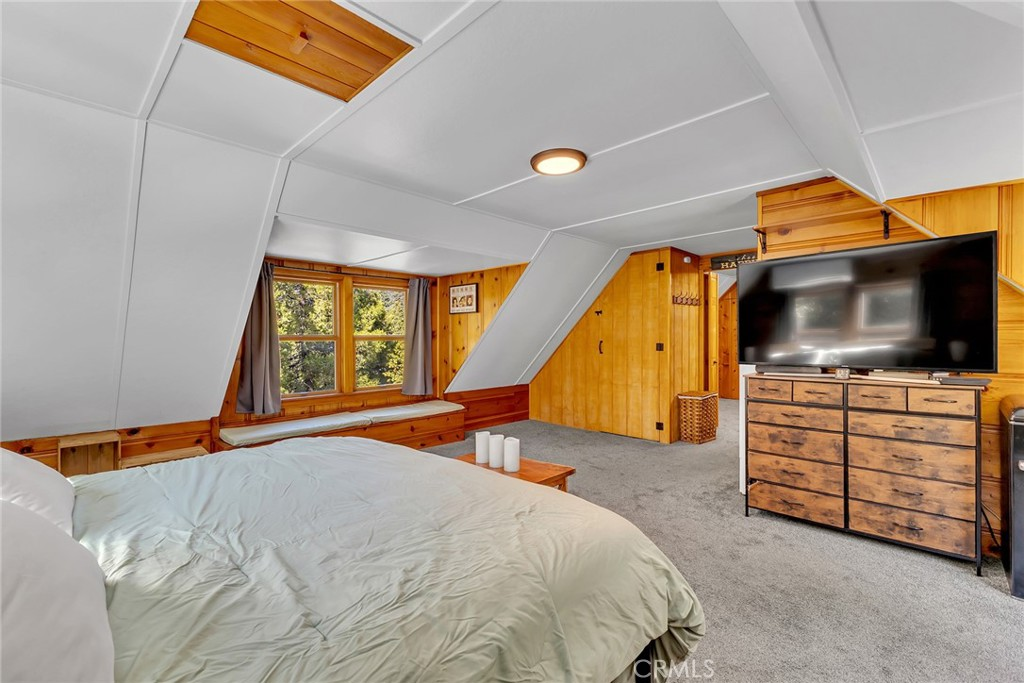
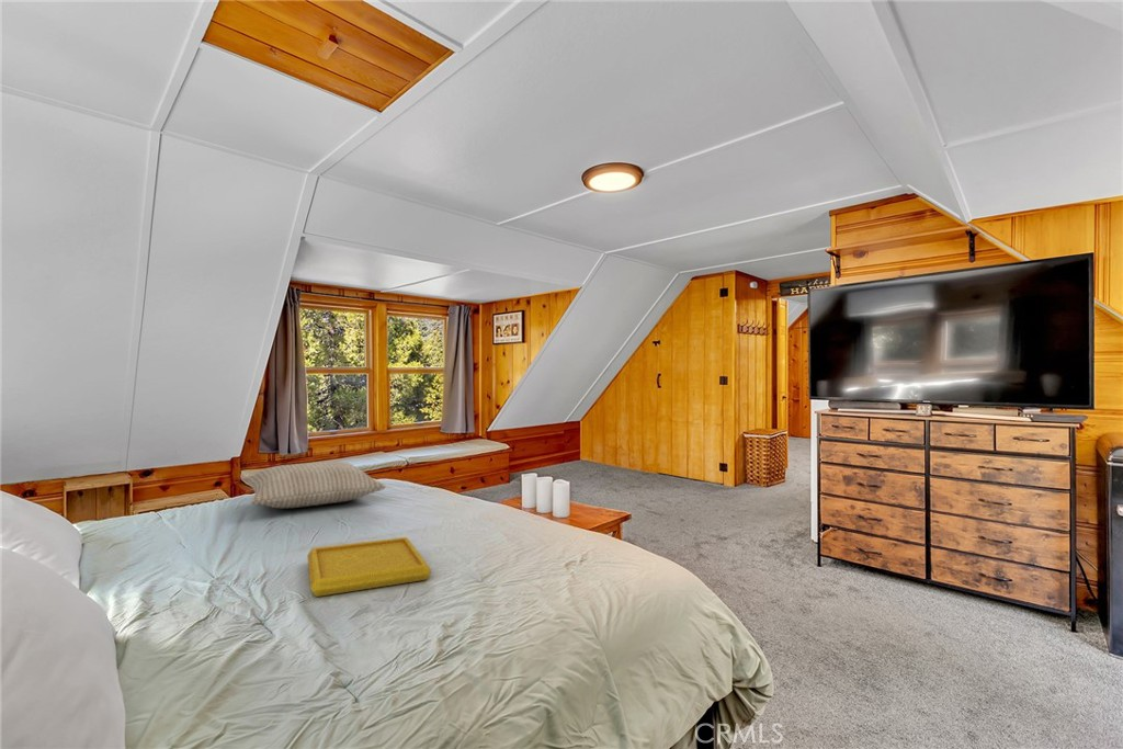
+ pillow [243,461,387,510]
+ serving tray [306,536,432,598]
